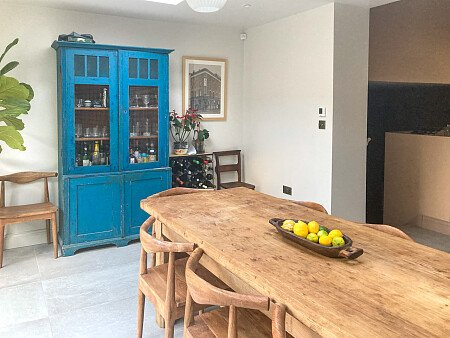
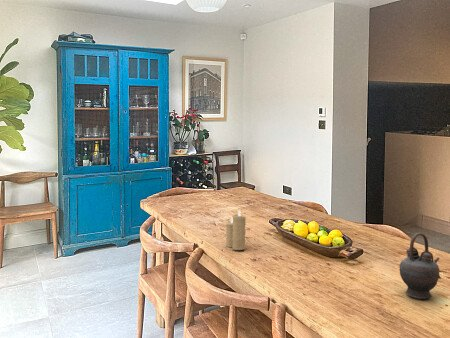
+ teapot [398,232,442,300]
+ candle [225,209,247,251]
